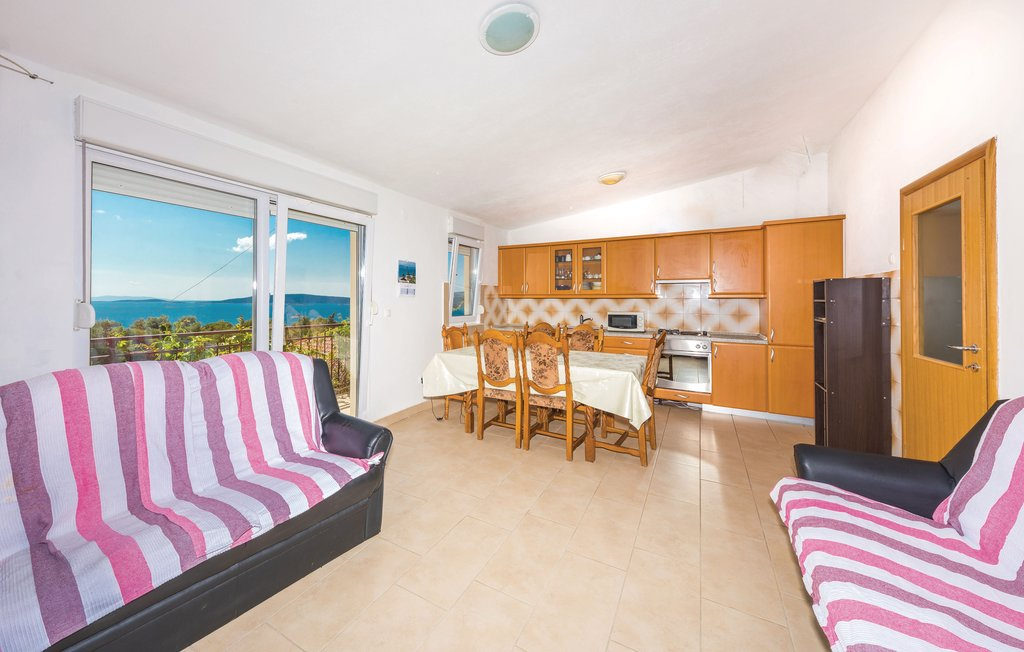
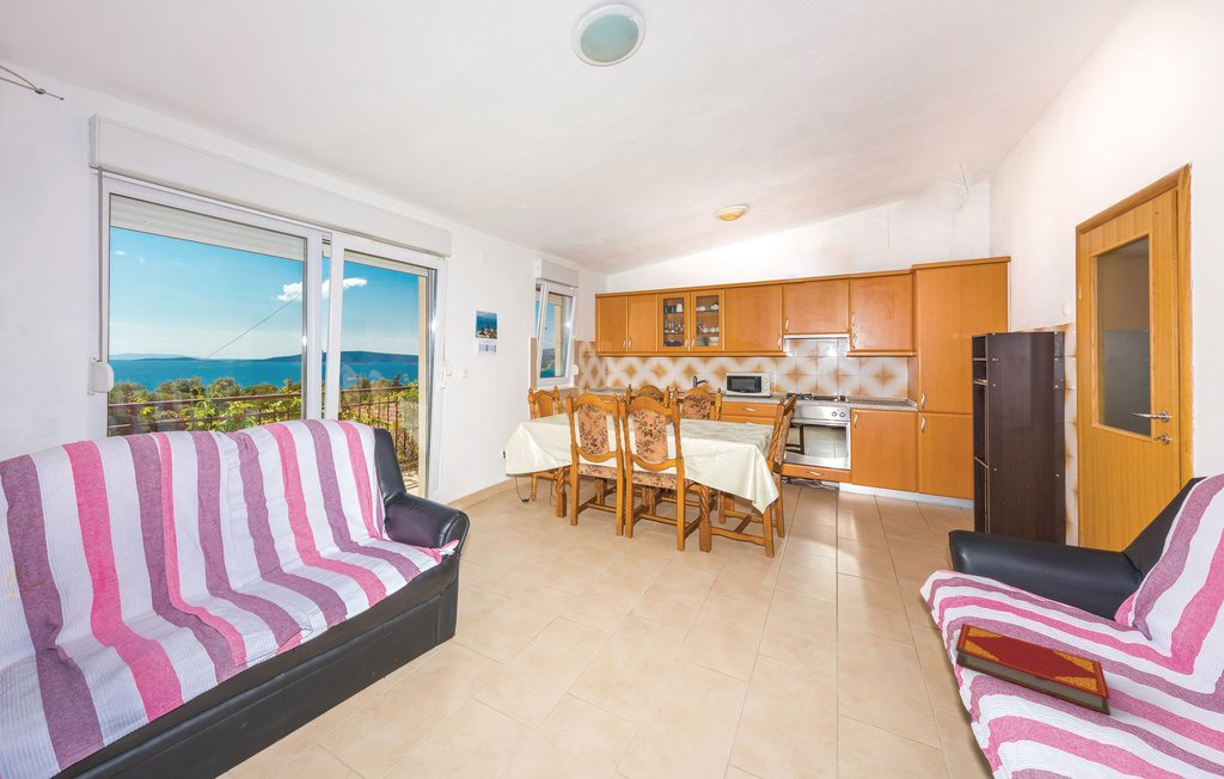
+ hardback book [954,622,1112,716]
